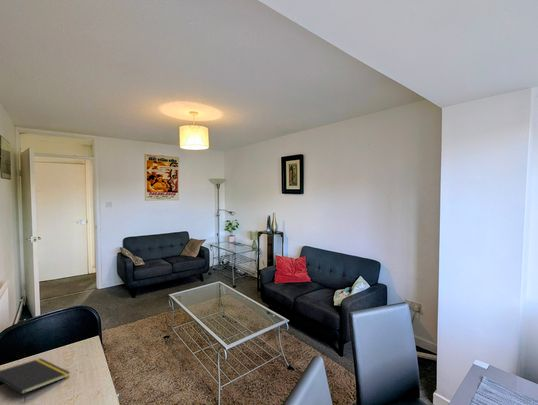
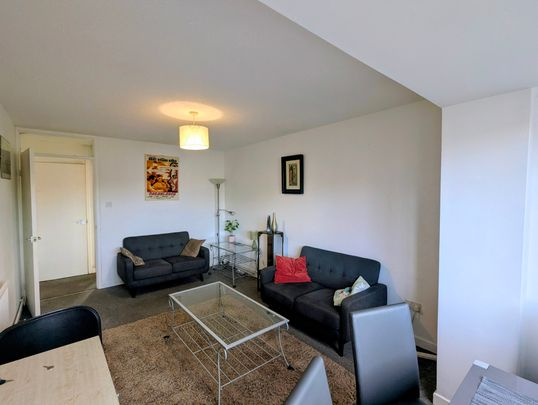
- notepad [0,357,71,404]
